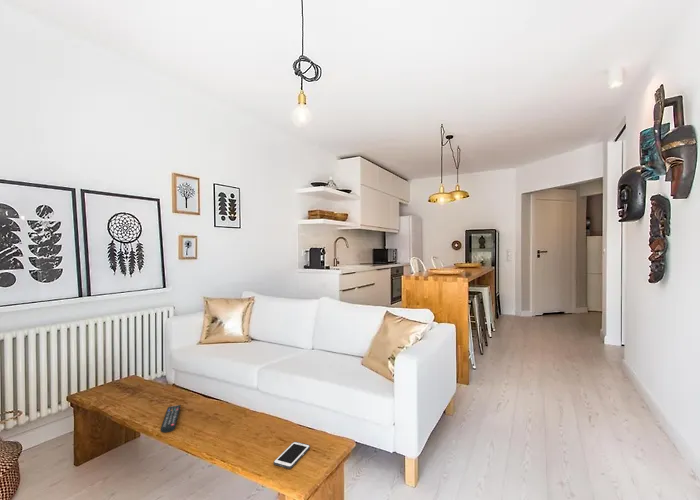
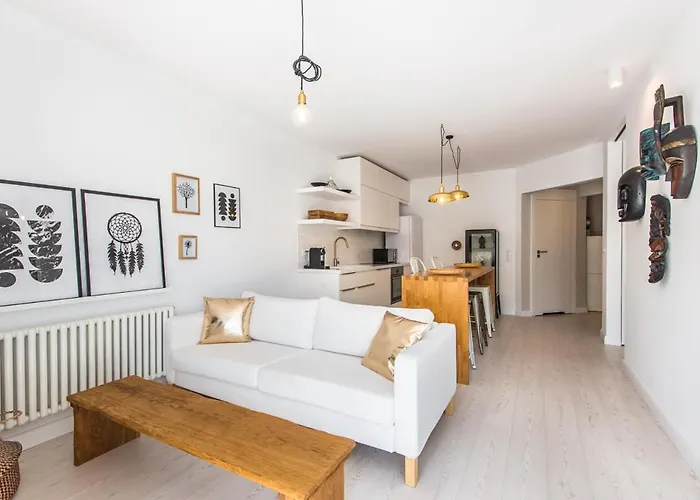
- cell phone [273,441,311,470]
- remote control [159,404,182,434]
